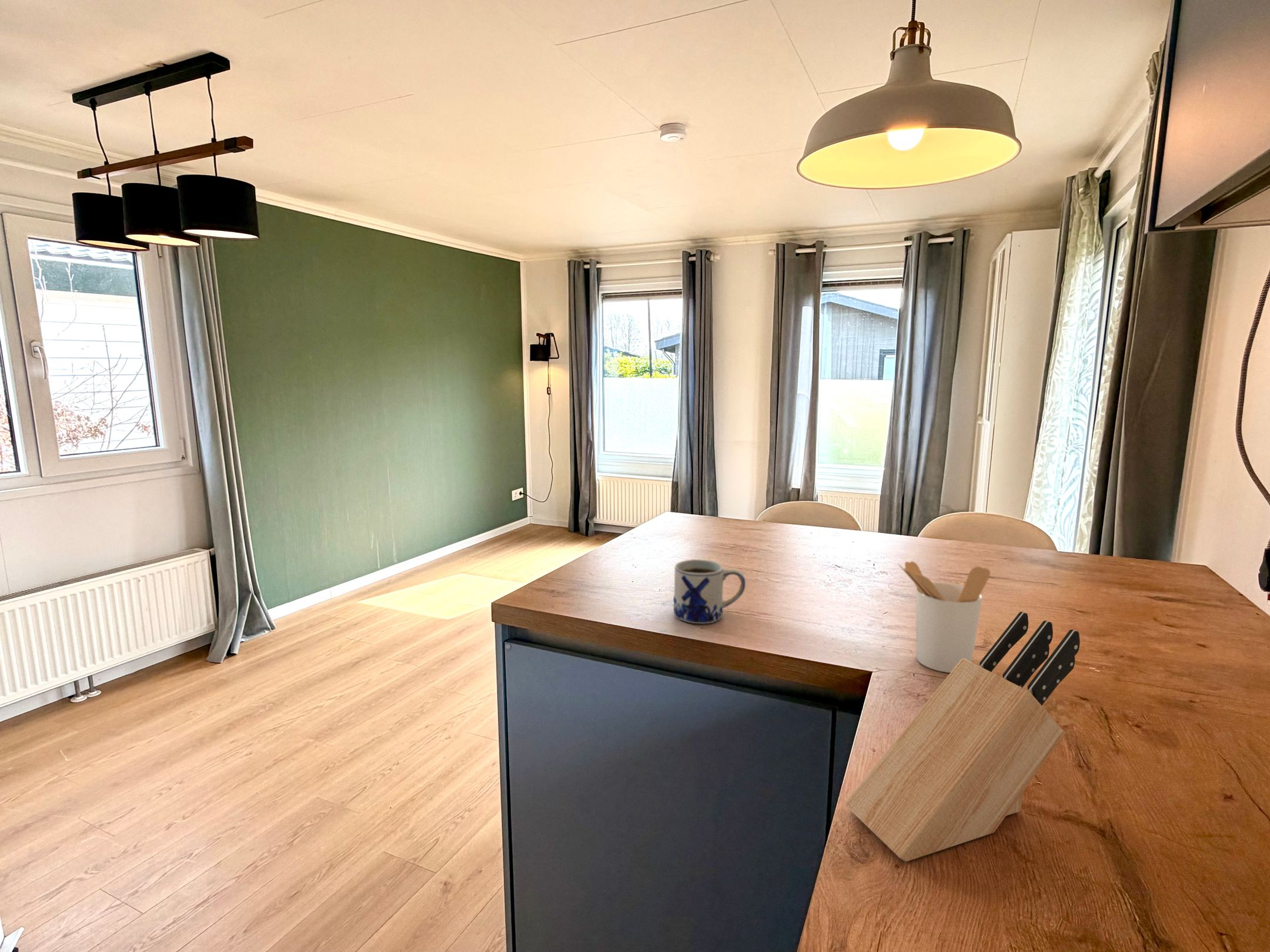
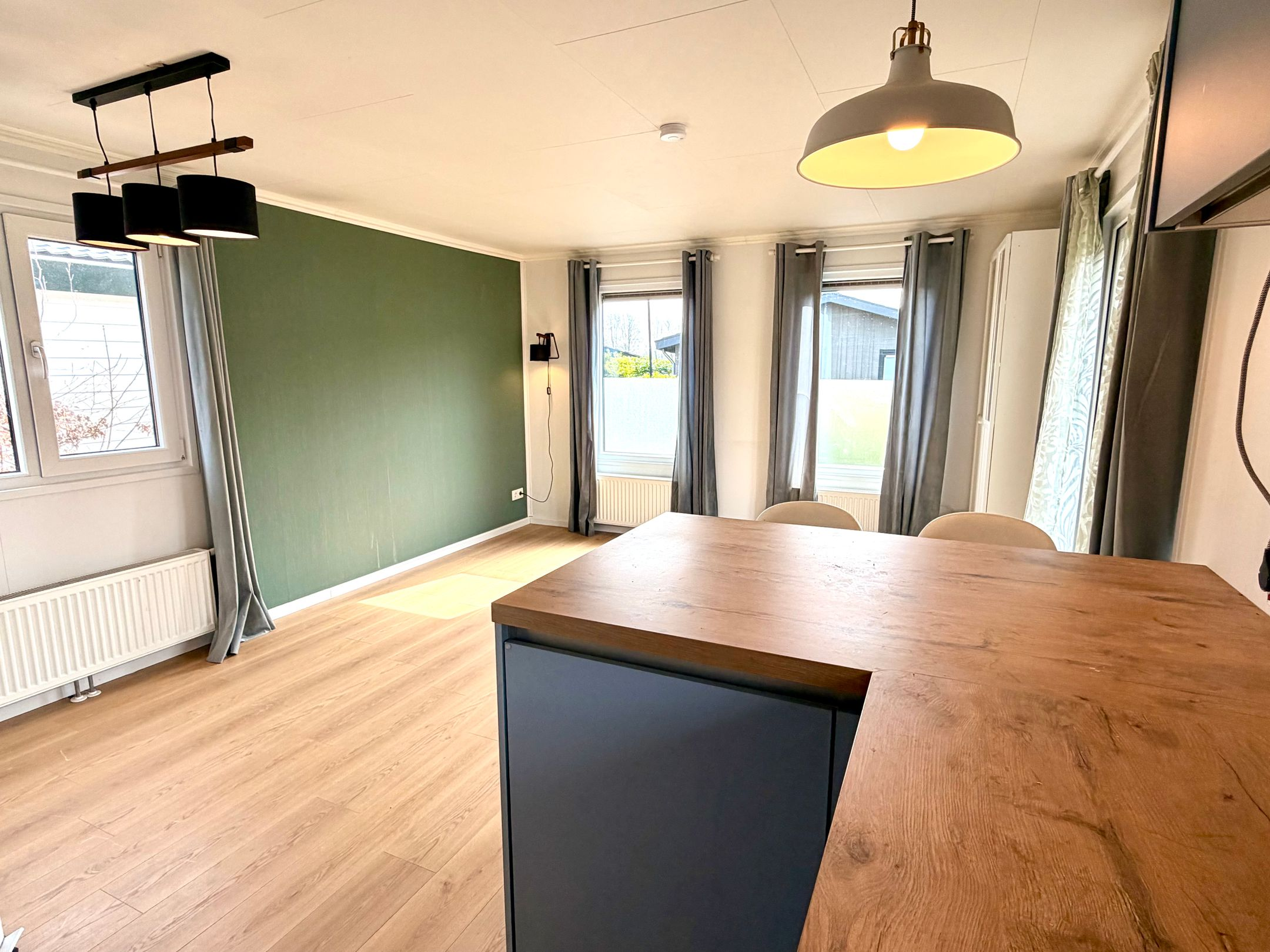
- utensil holder [898,561,991,673]
- knife block [844,611,1081,862]
- mug [673,559,746,624]
